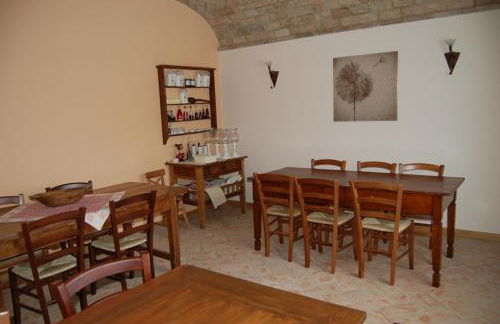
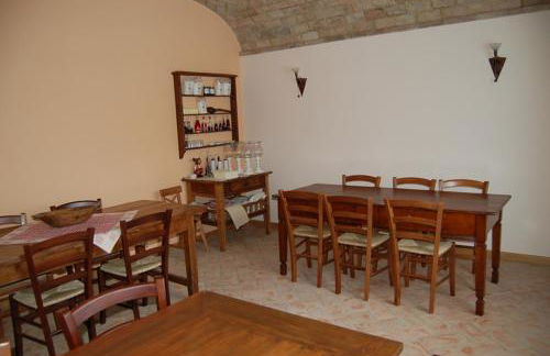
- wall art [332,50,399,123]
